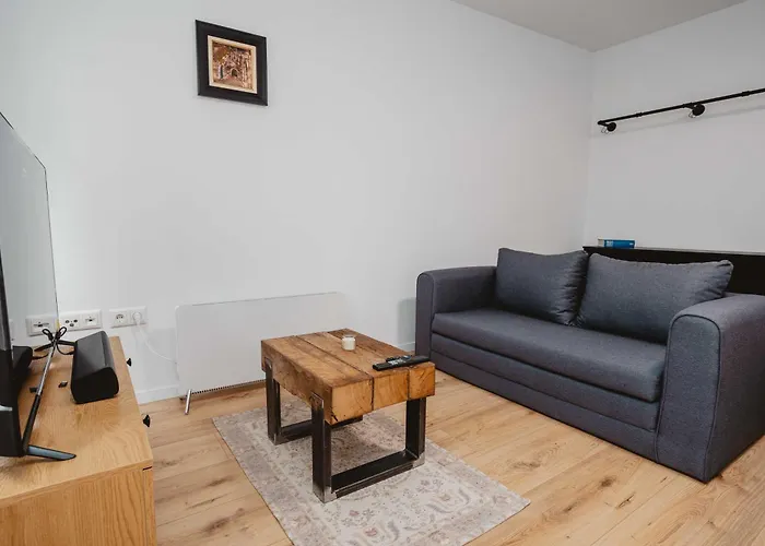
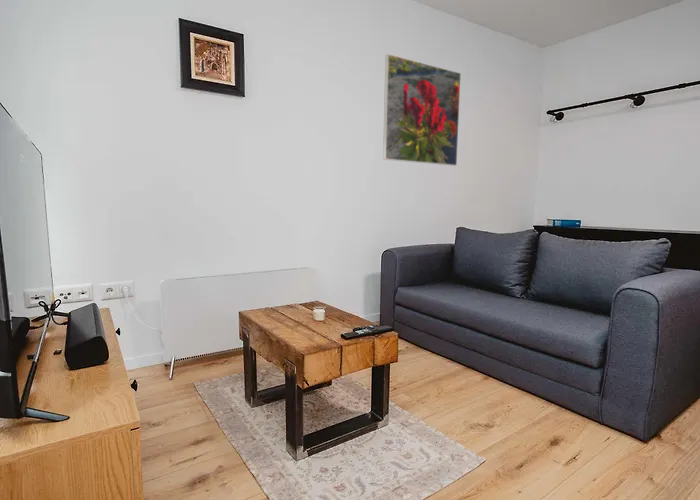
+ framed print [382,53,462,167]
